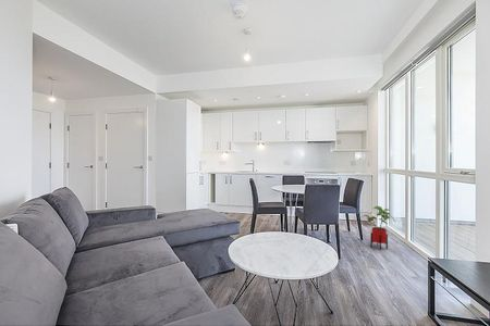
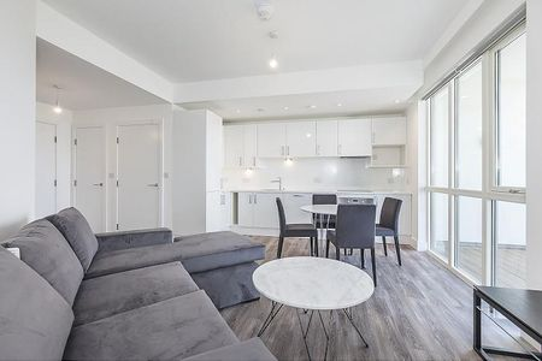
- house plant [362,205,395,251]
